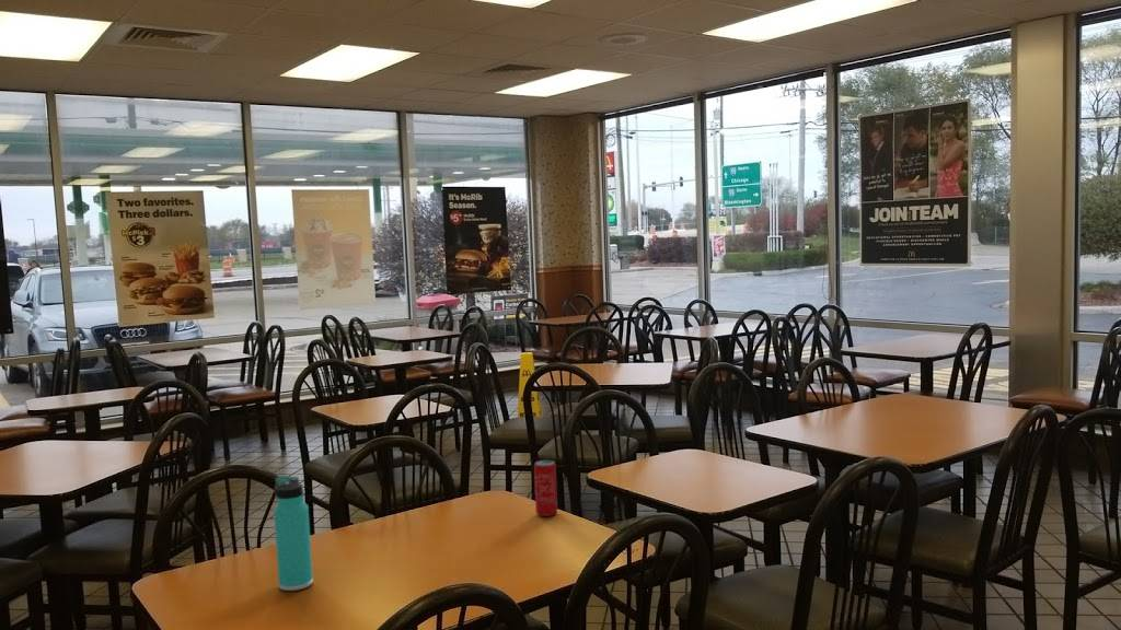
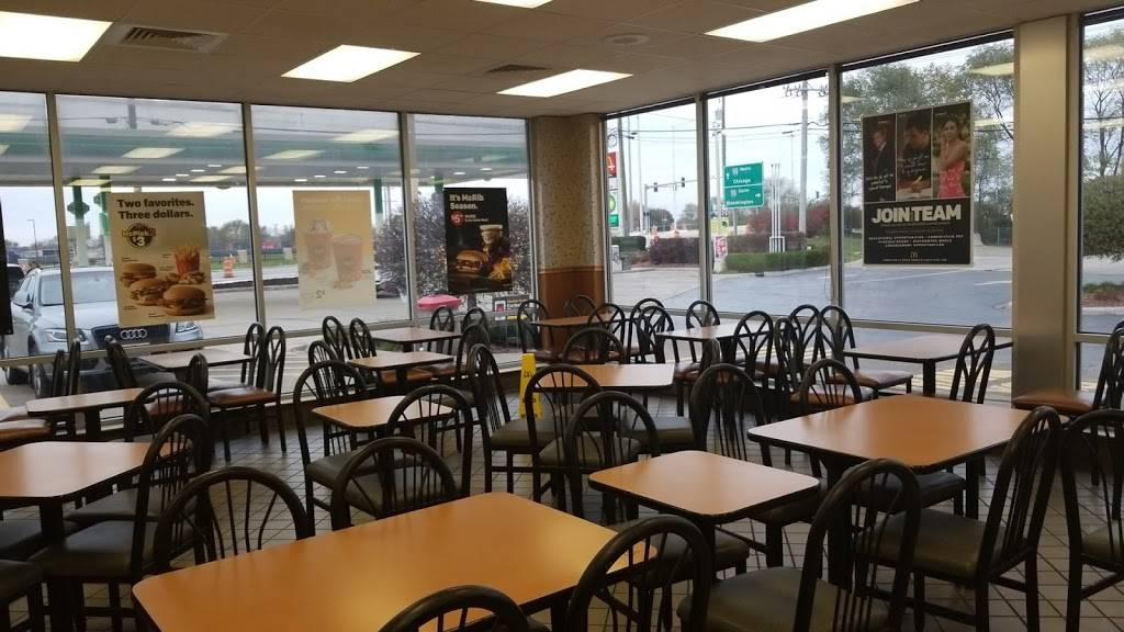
- beverage can [533,459,558,517]
- thermos bottle [273,475,314,592]
